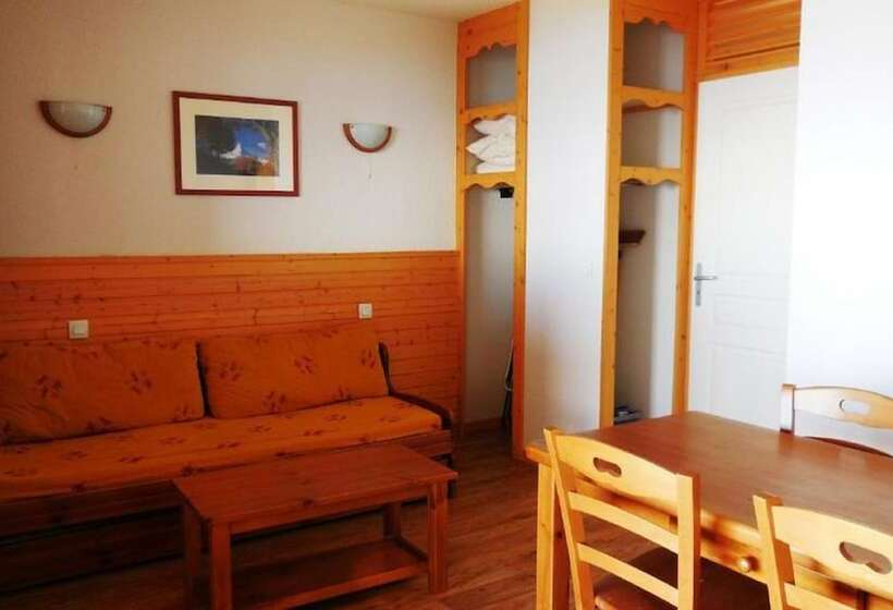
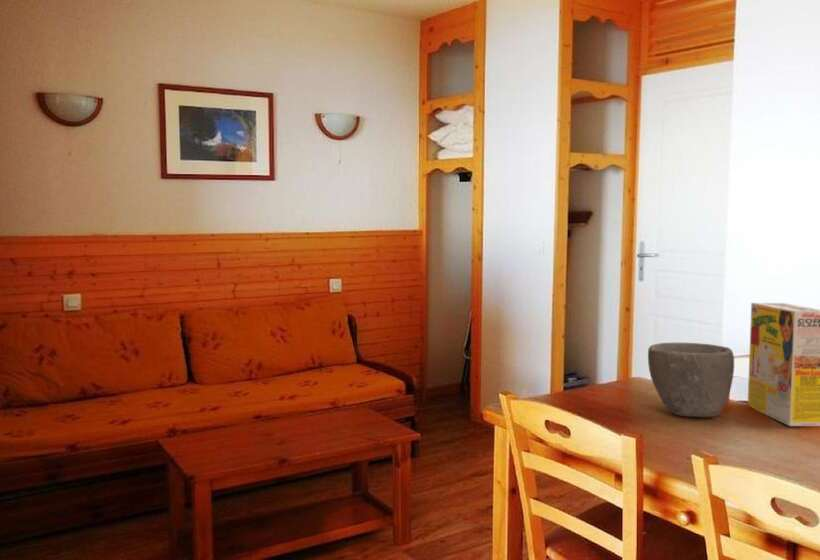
+ cereal box [747,302,820,427]
+ bowl [647,342,735,418]
